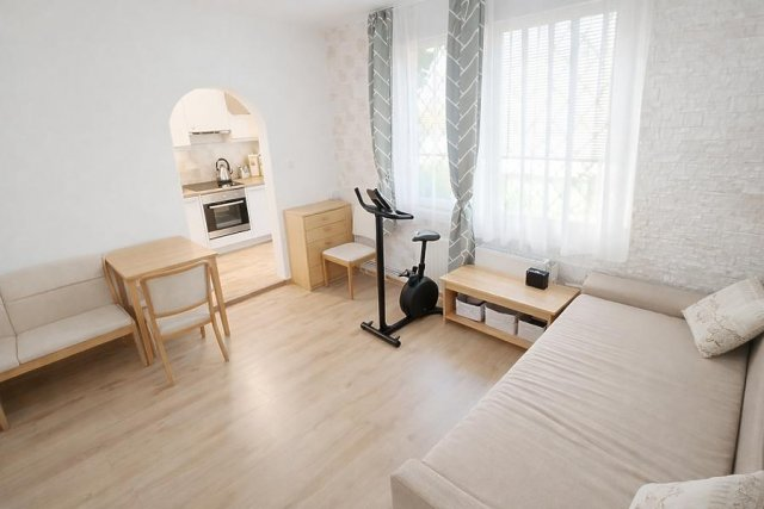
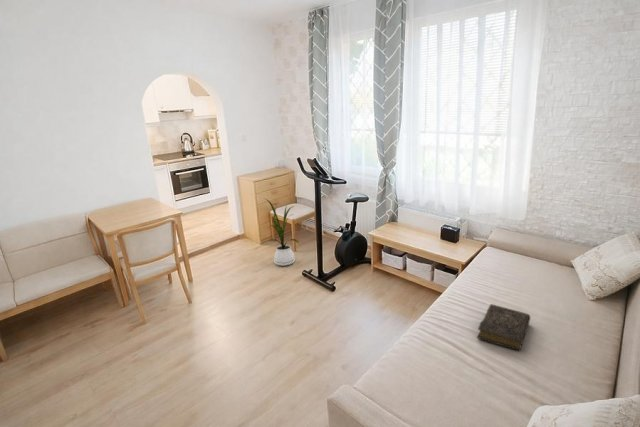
+ book [476,303,531,352]
+ house plant [262,197,300,267]
